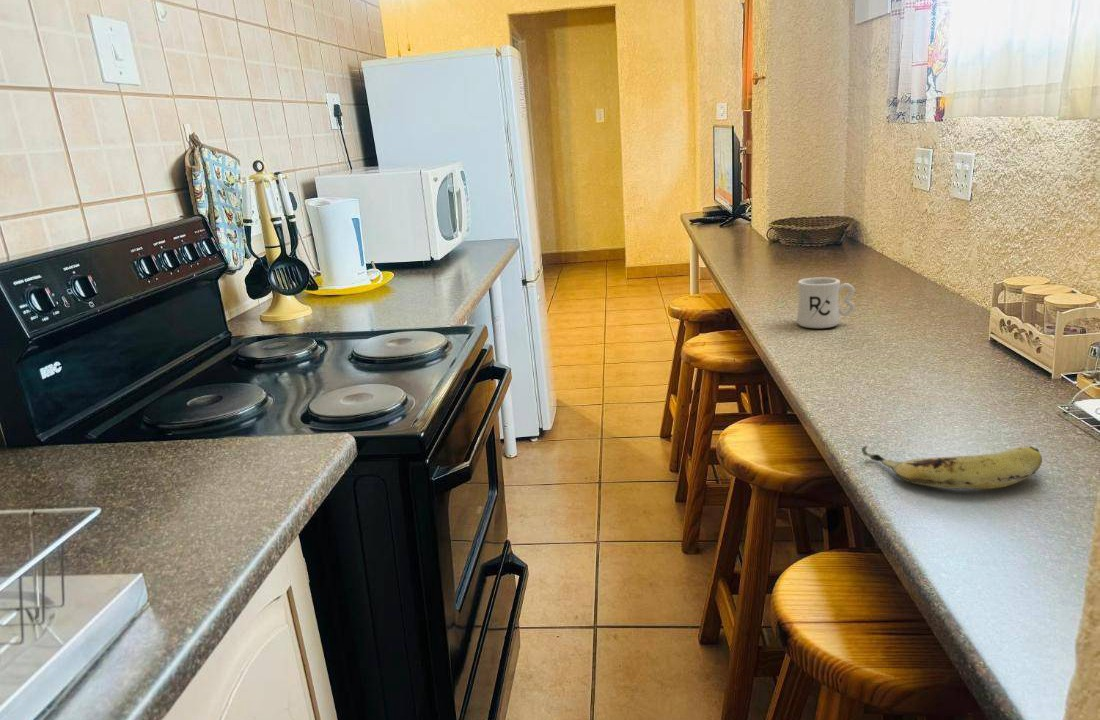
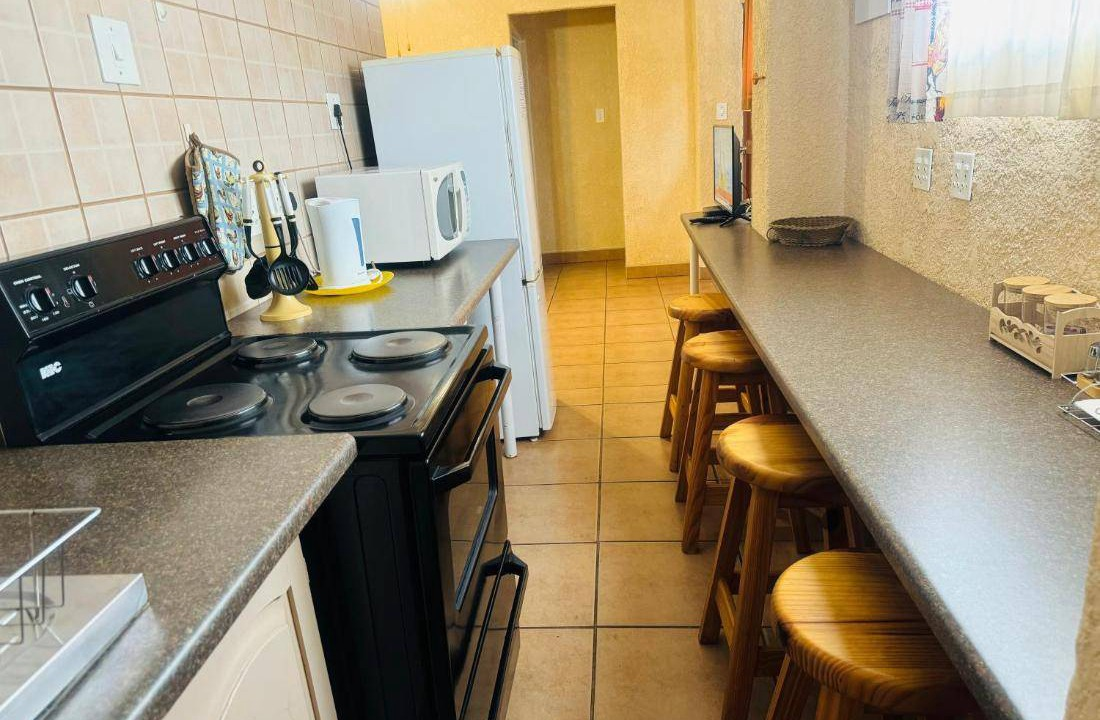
- fruit [861,445,1043,490]
- mug [796,276,856,329]
